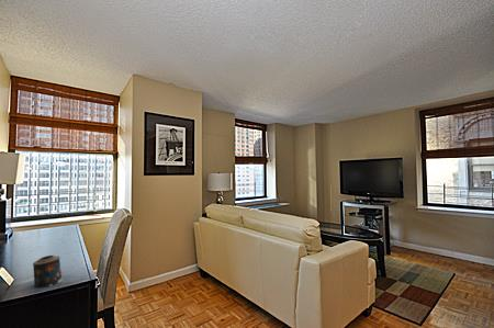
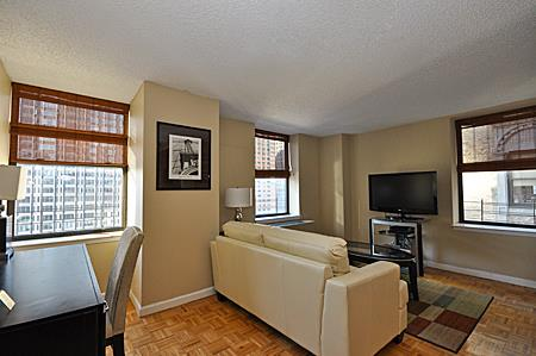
- candle [32,255,64,289]
